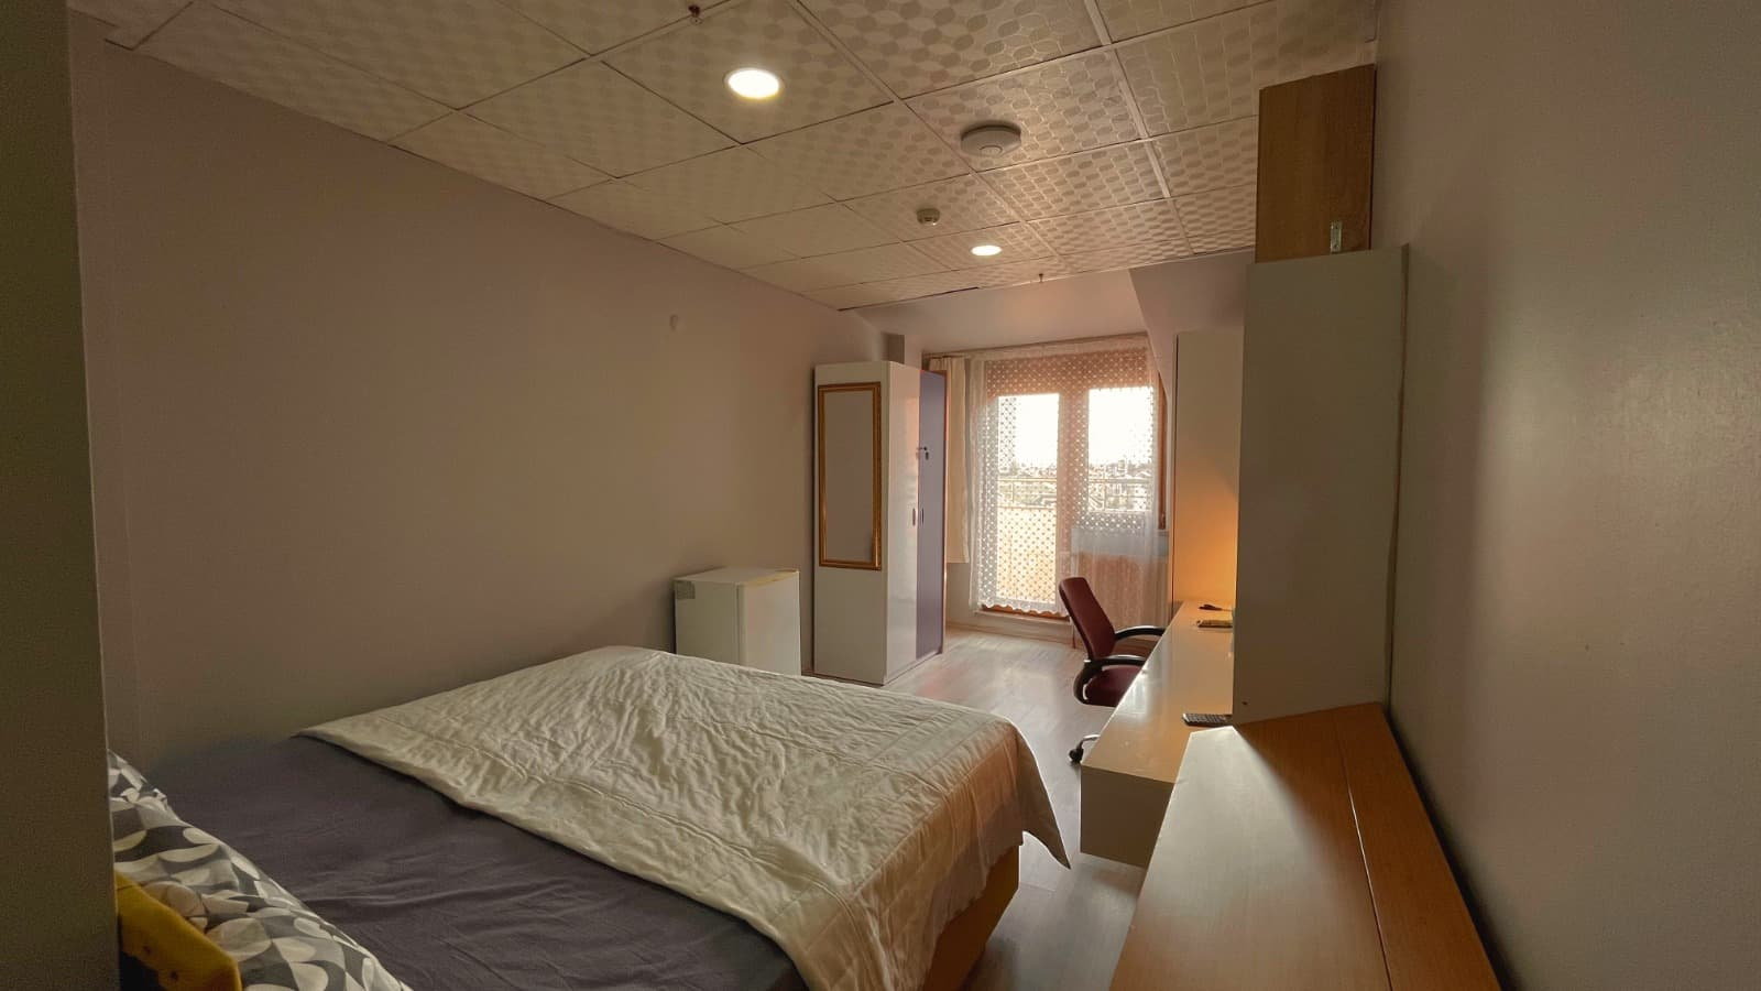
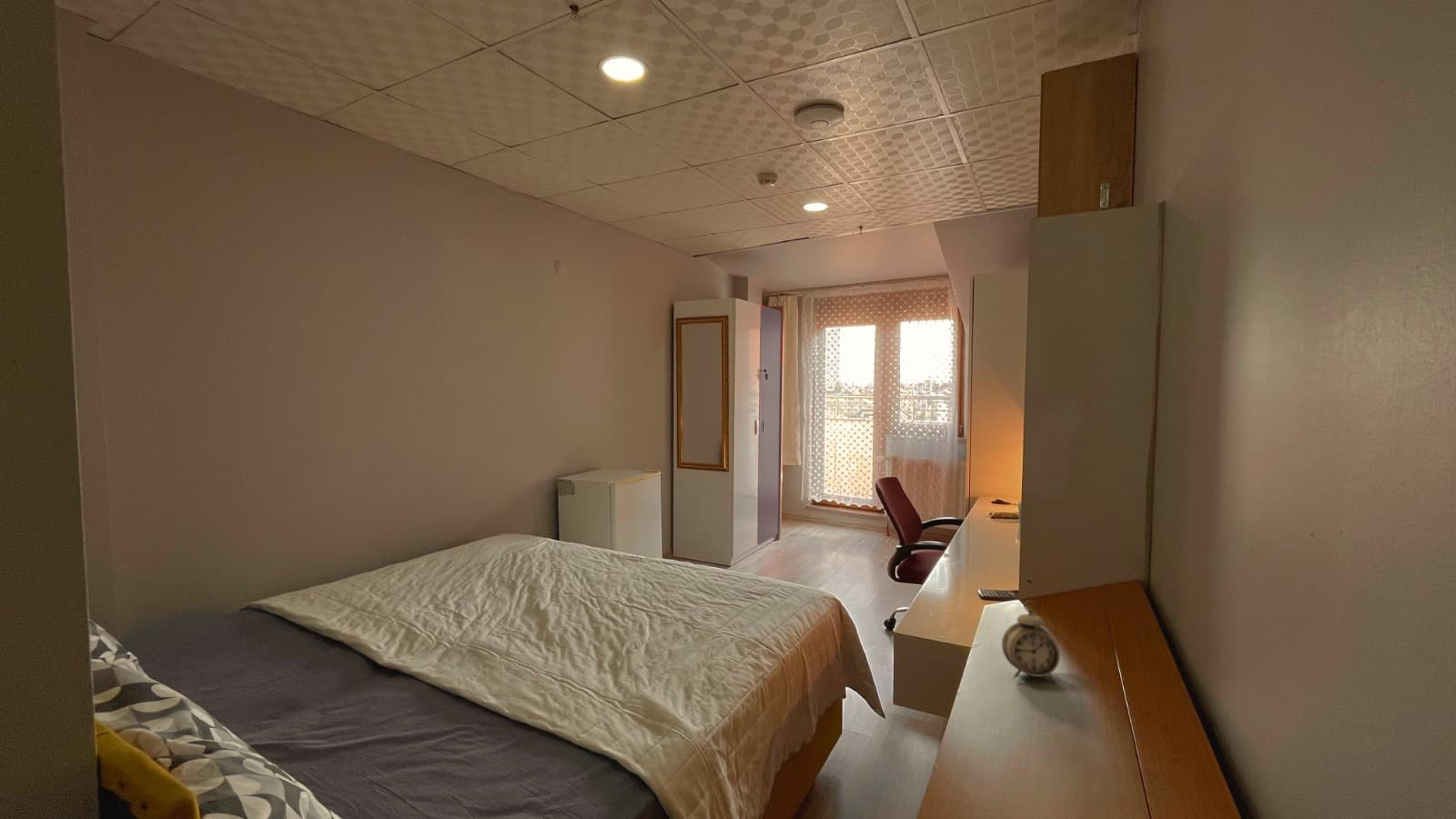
+ alarm clock [1001,600,1061,683]
